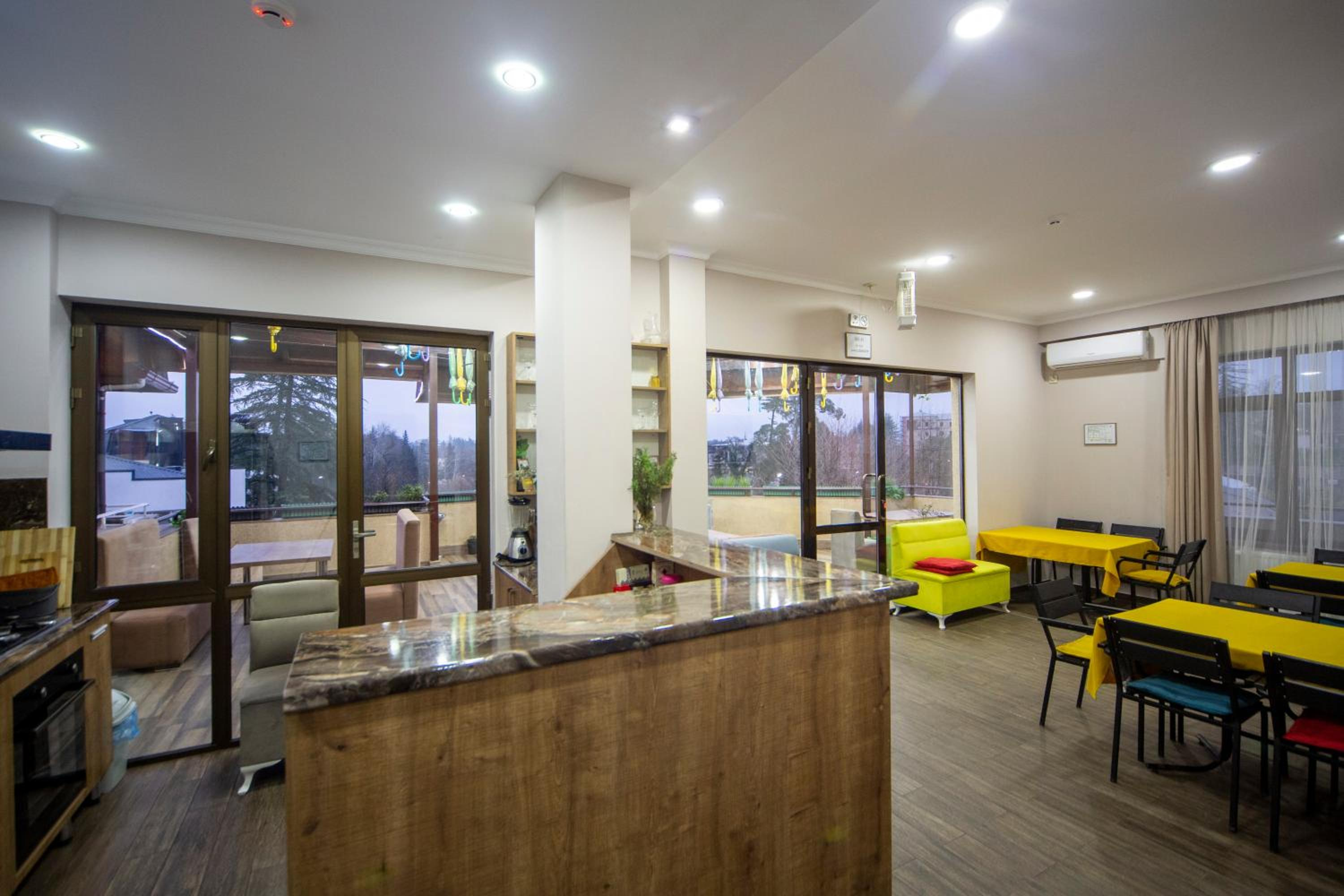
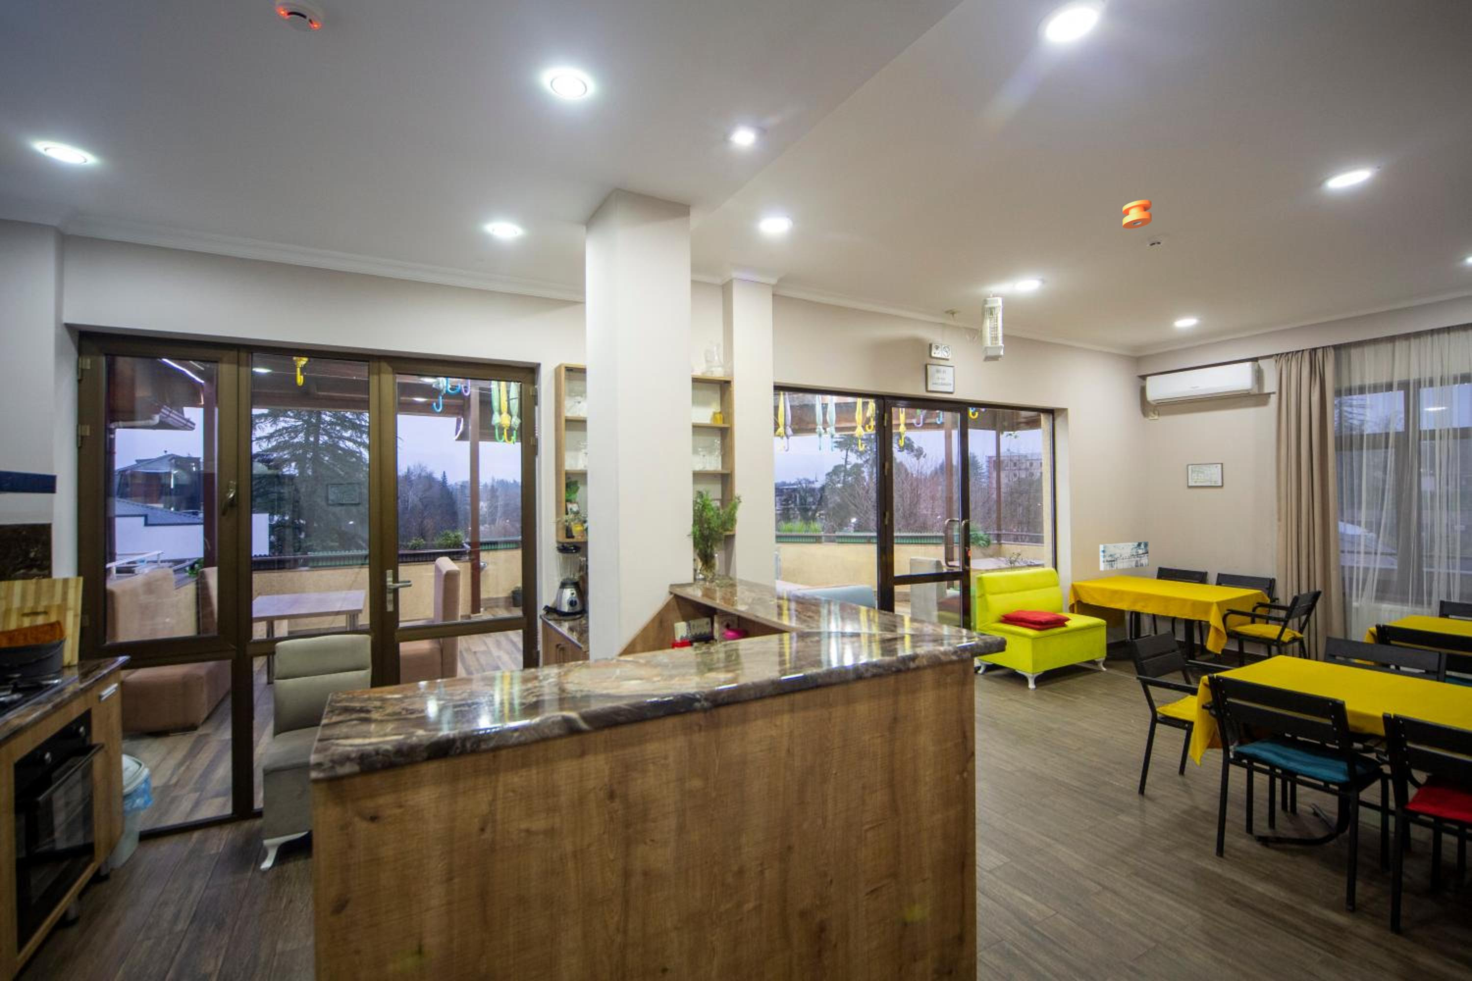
+ wall art [1100,541,1149,570]
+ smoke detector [1123,199,1152,229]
